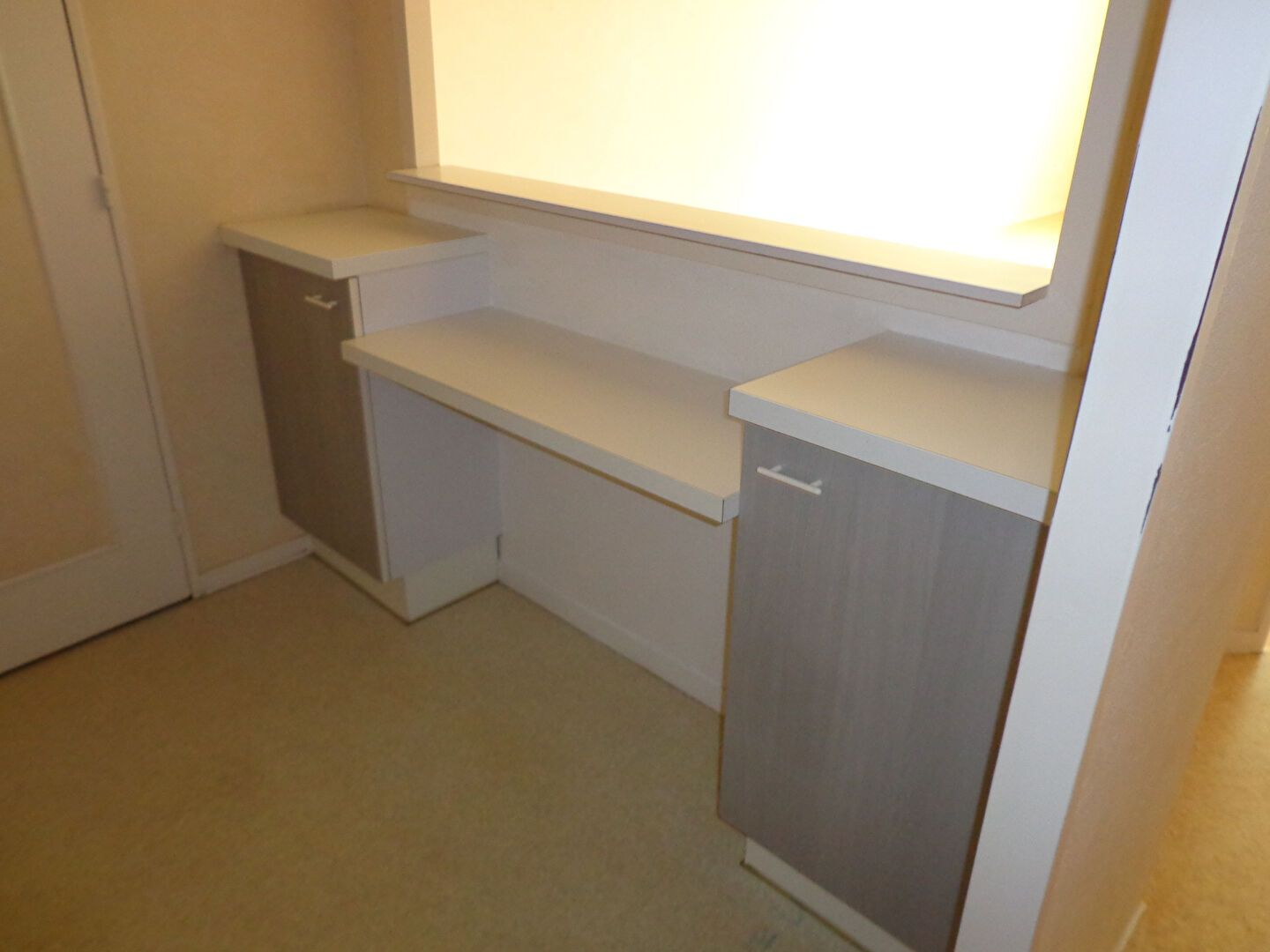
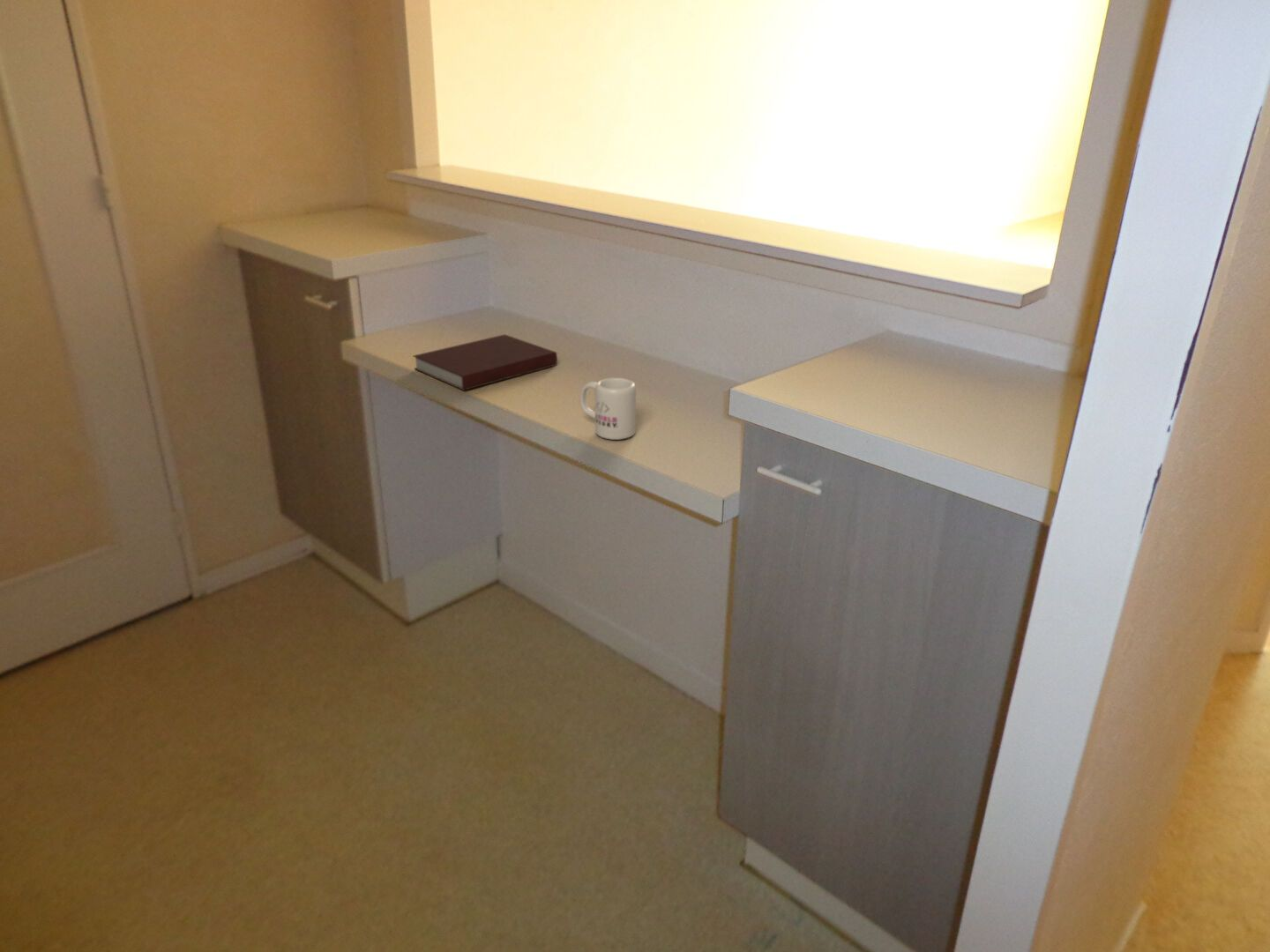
+ mug [579,377,637,441]
+ notebook [412,333,558,391]
